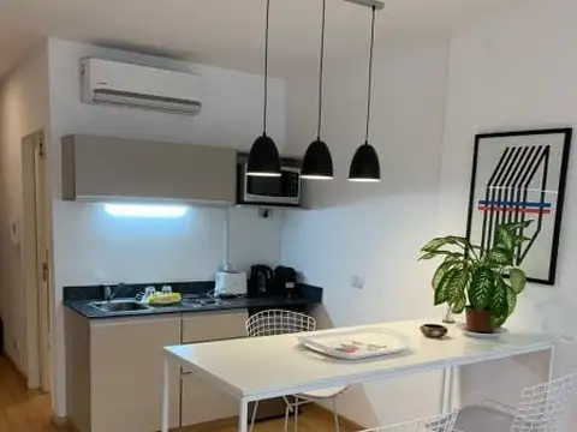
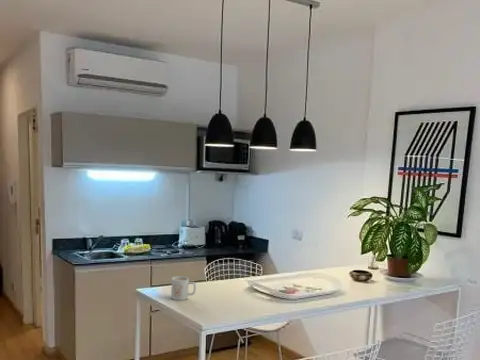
+ mug [170,275,197,301]
